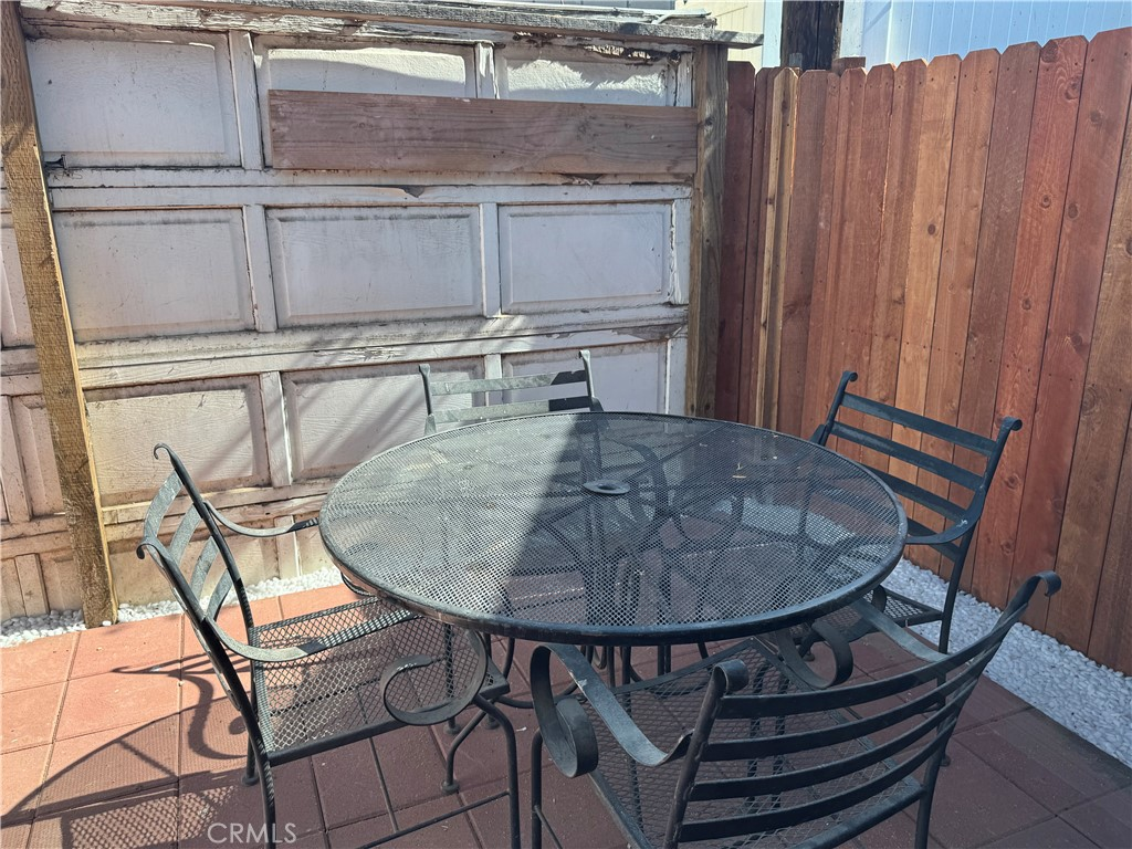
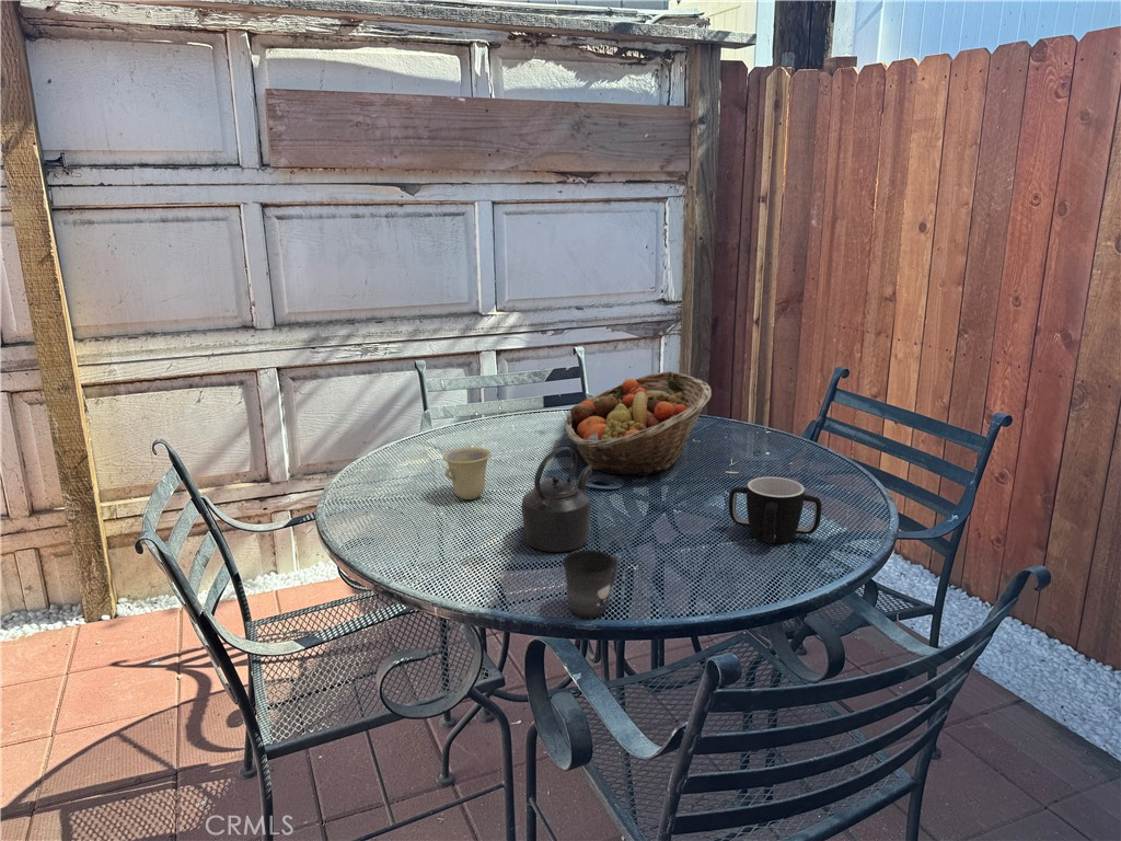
+ kettle [521,446,593,553]
+ fruit basket [564,370,713,477]
+ cup [442,446,493,500]
+ mug [562,549,620,620]
+ mug [728,475,823,544]
